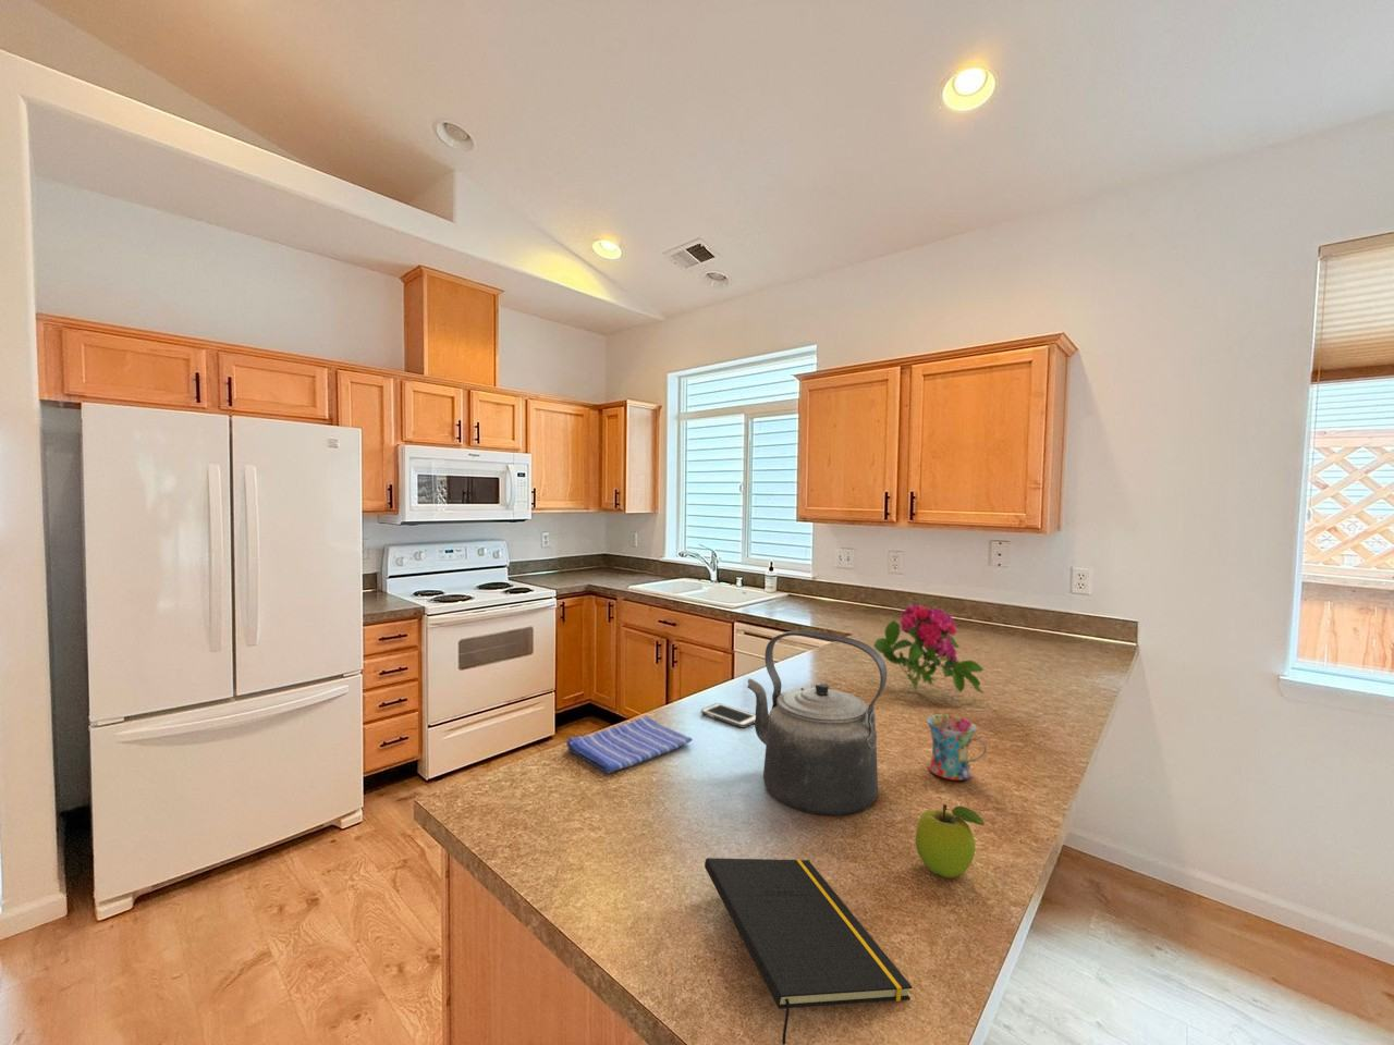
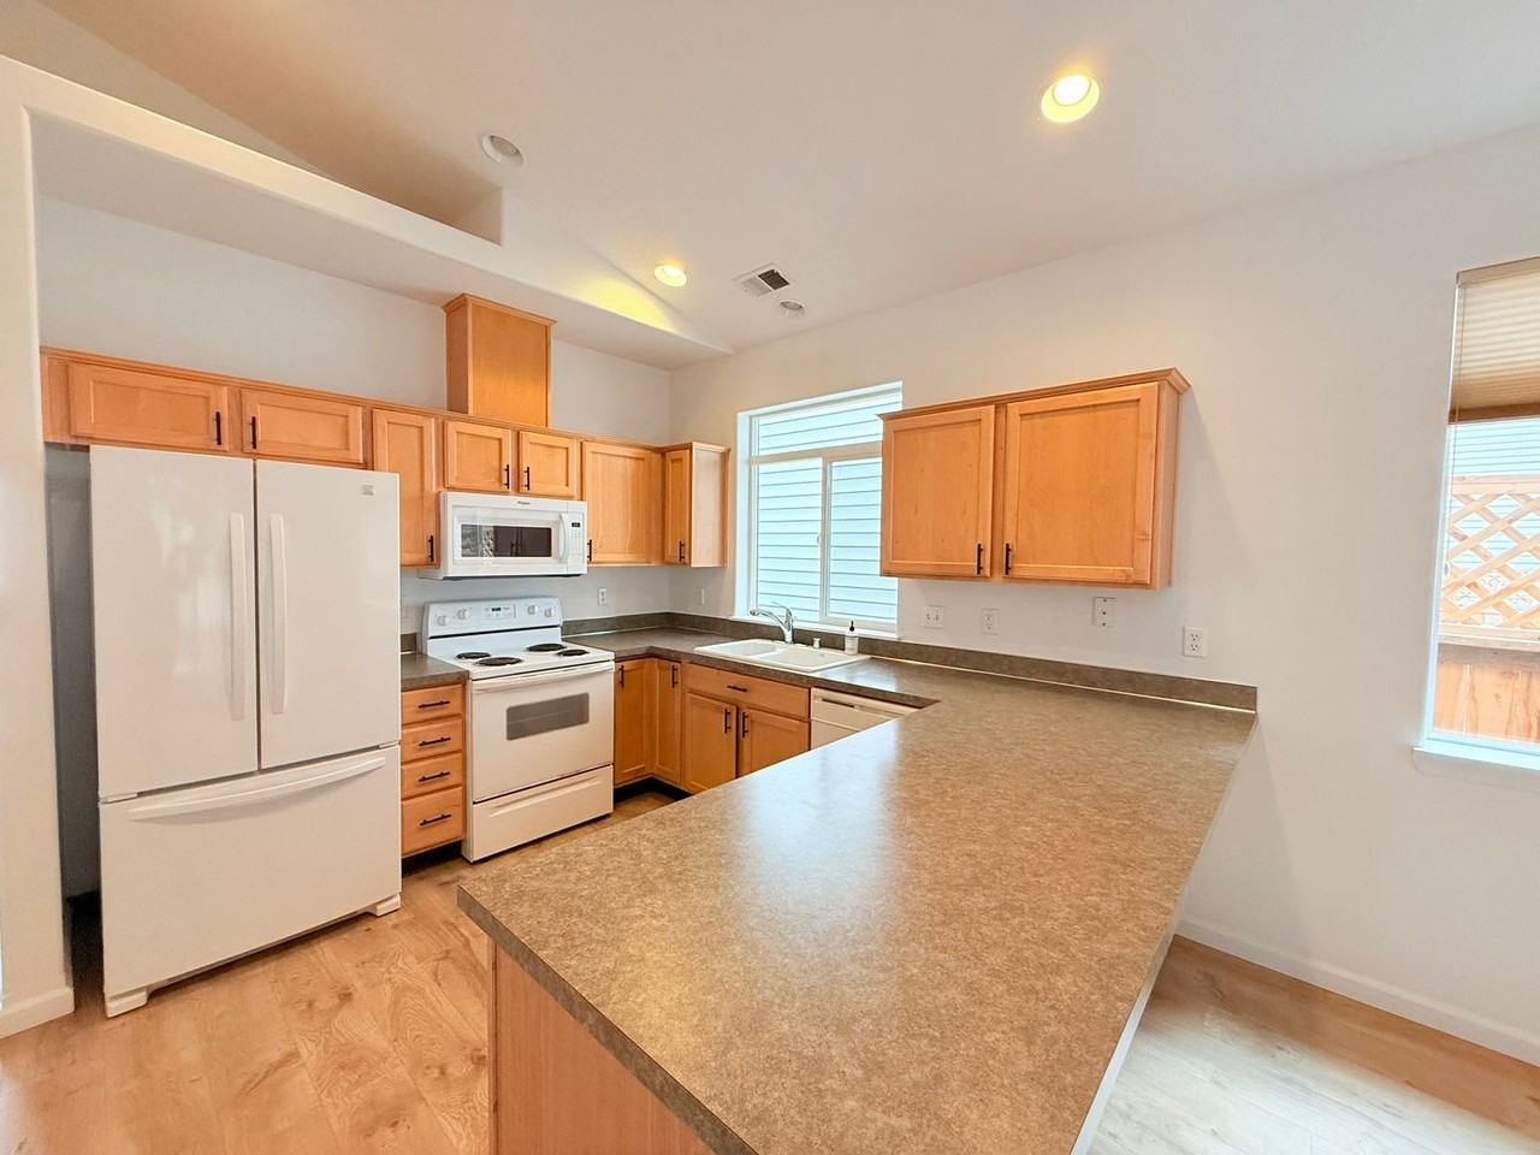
- dish towel [565,716,694,775]
- notepad [704,856,912,1045]
- flower [874,603,986,695]
- cell phone [700,703,755,729]
- fruit [914,804,986,879]
- kettle [746,629,888,817]
- mug [925,715,989,782]
